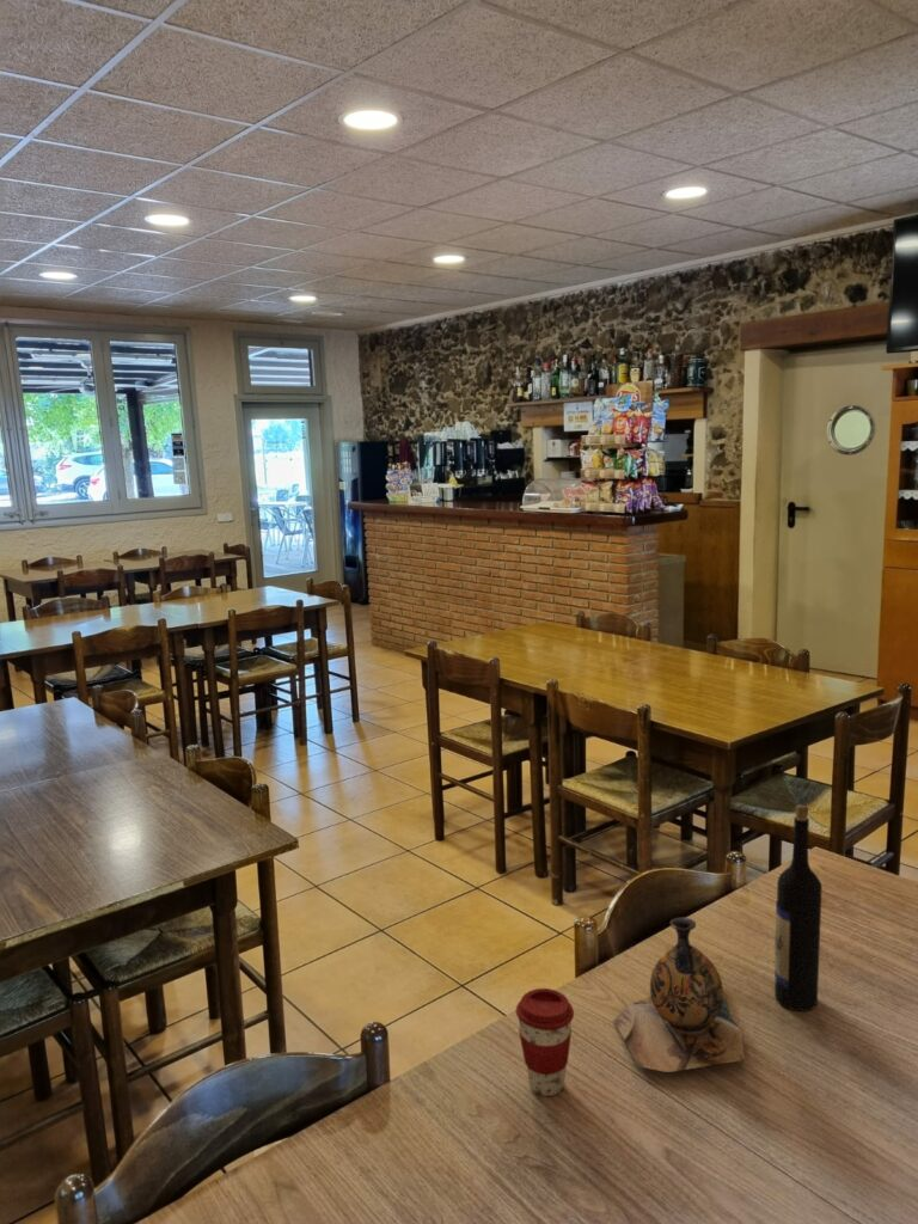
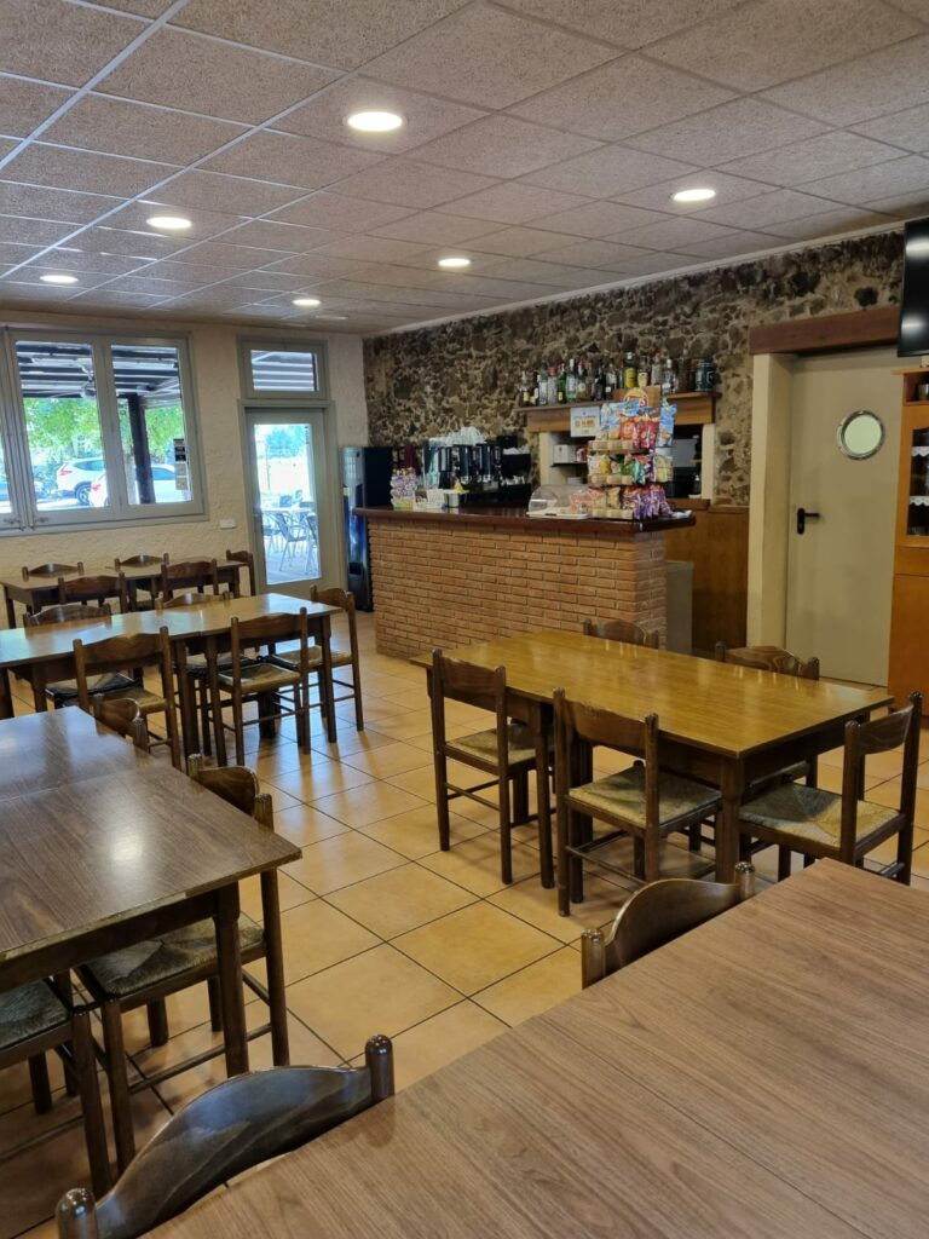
- coffee cup [515,987,575,1097]
- vase [612,917,746,1073]
- wine bottle [773,803,824,1012]
